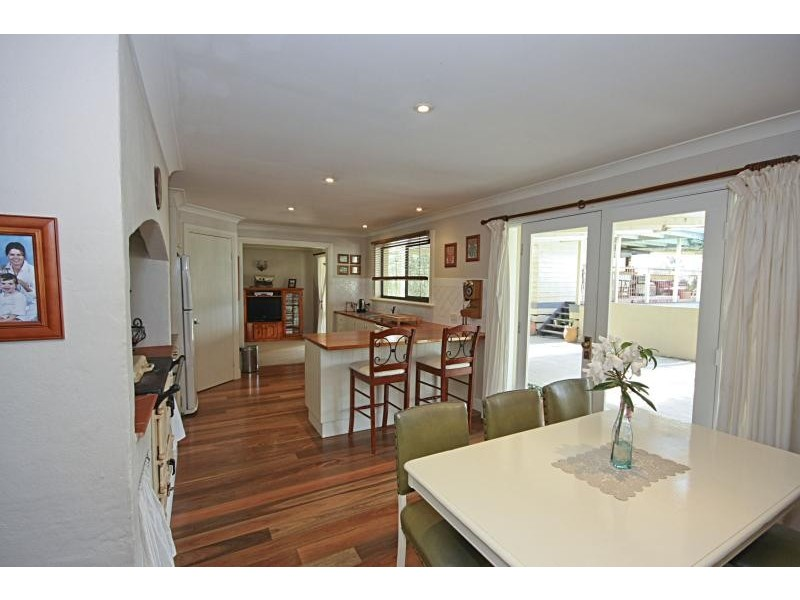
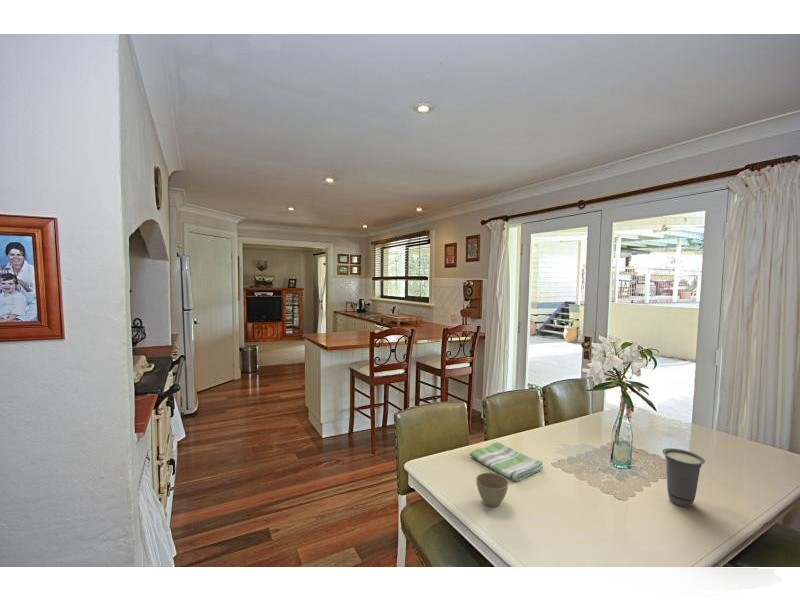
+ cup [662,447,706,508]
+ flower pot [475,472,509,508]
+ dish towel [469,441,545,482]
